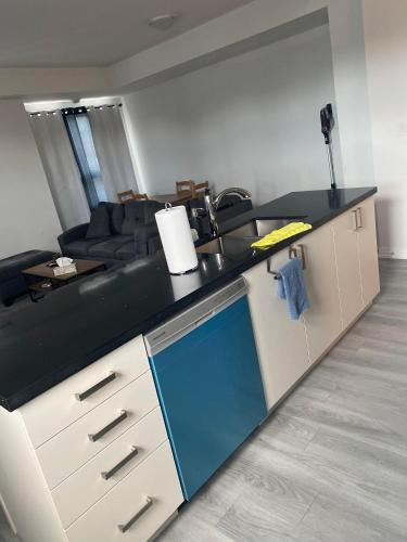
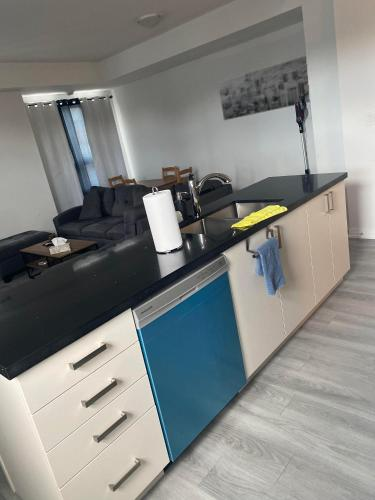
+ wall art [217,54,311,121]
